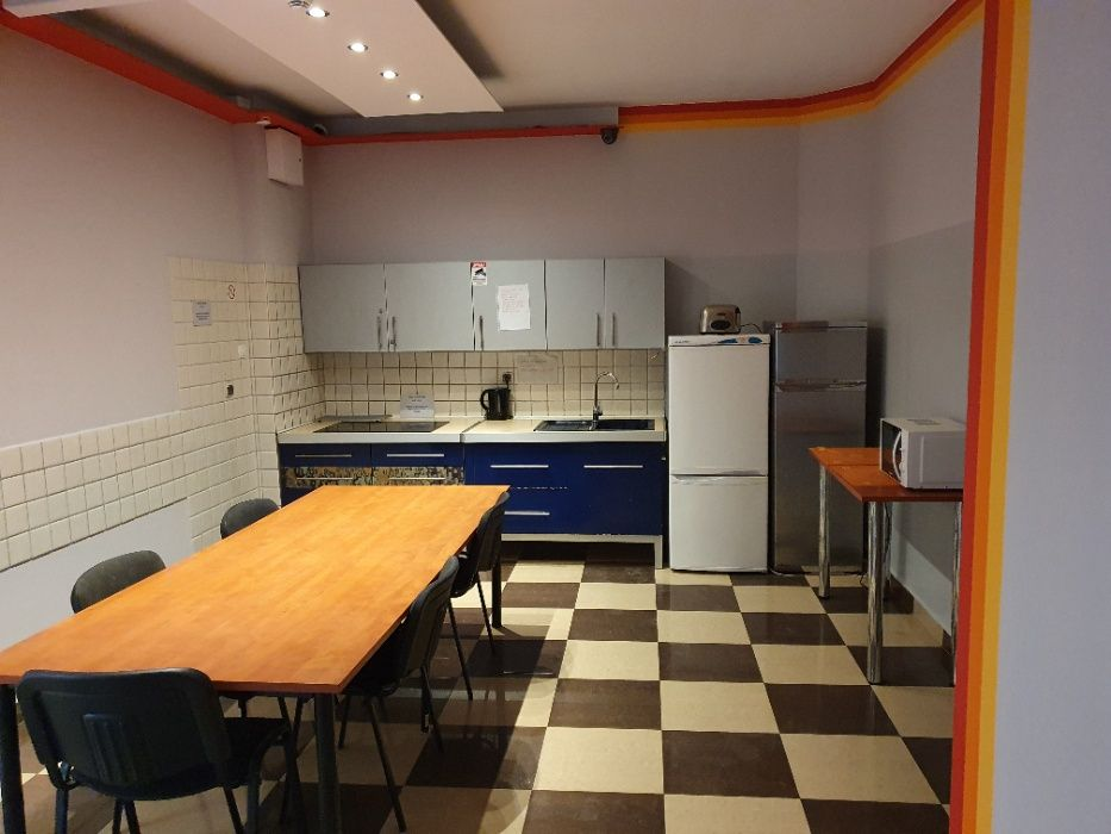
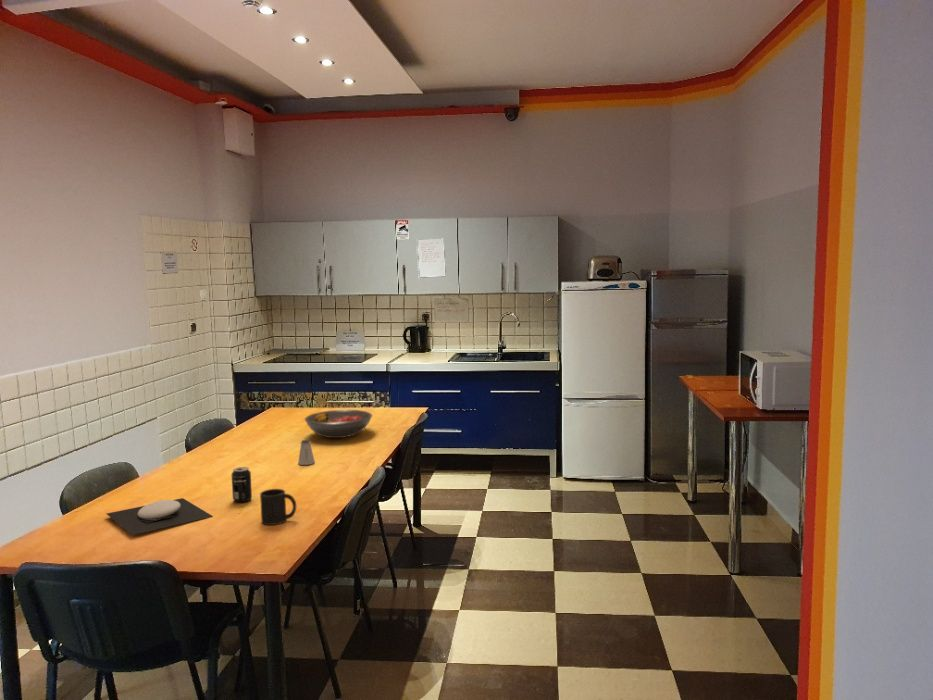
+ mug [259,488,297,526]
+ plate [106,497,213,535]
+ fruit bowl [304,409,373,439]
+ beverage can [231,466,253,503]
+ saltshaker [297,439,316,466]
